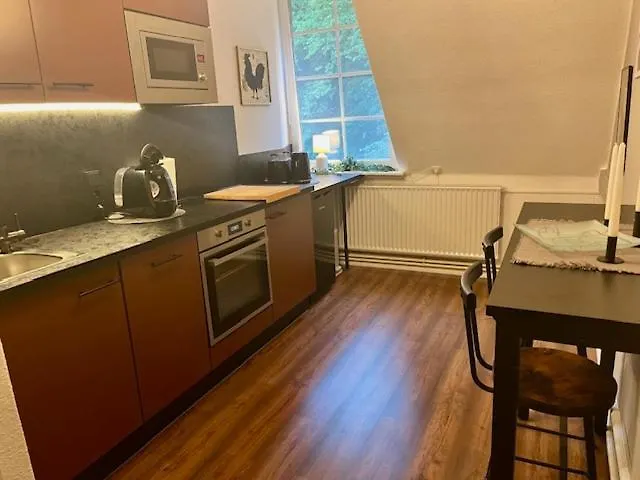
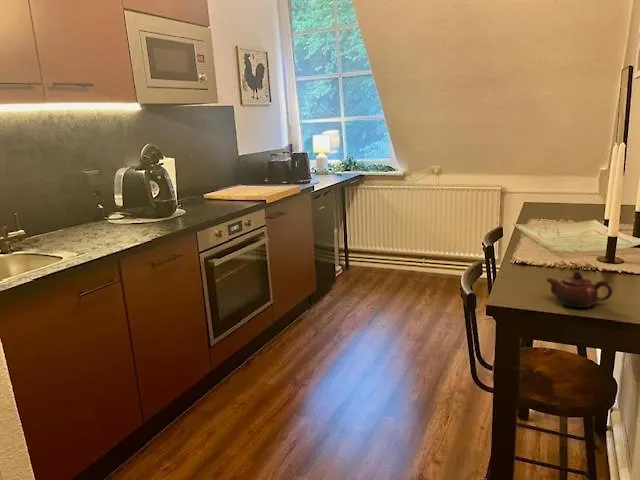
+ teapot [545,270,613,309]
